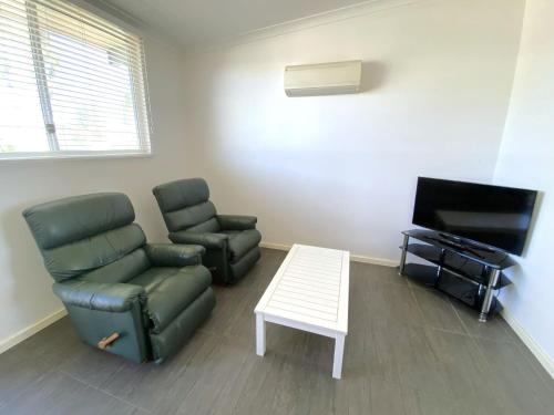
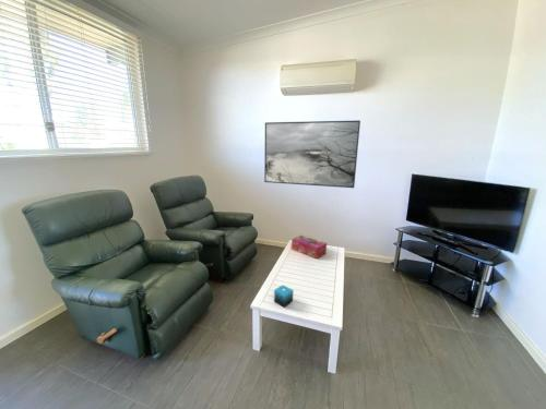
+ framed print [263,119,361,189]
+ tissue box [290,234,328,260]
+ candle [273,284,295,309]
